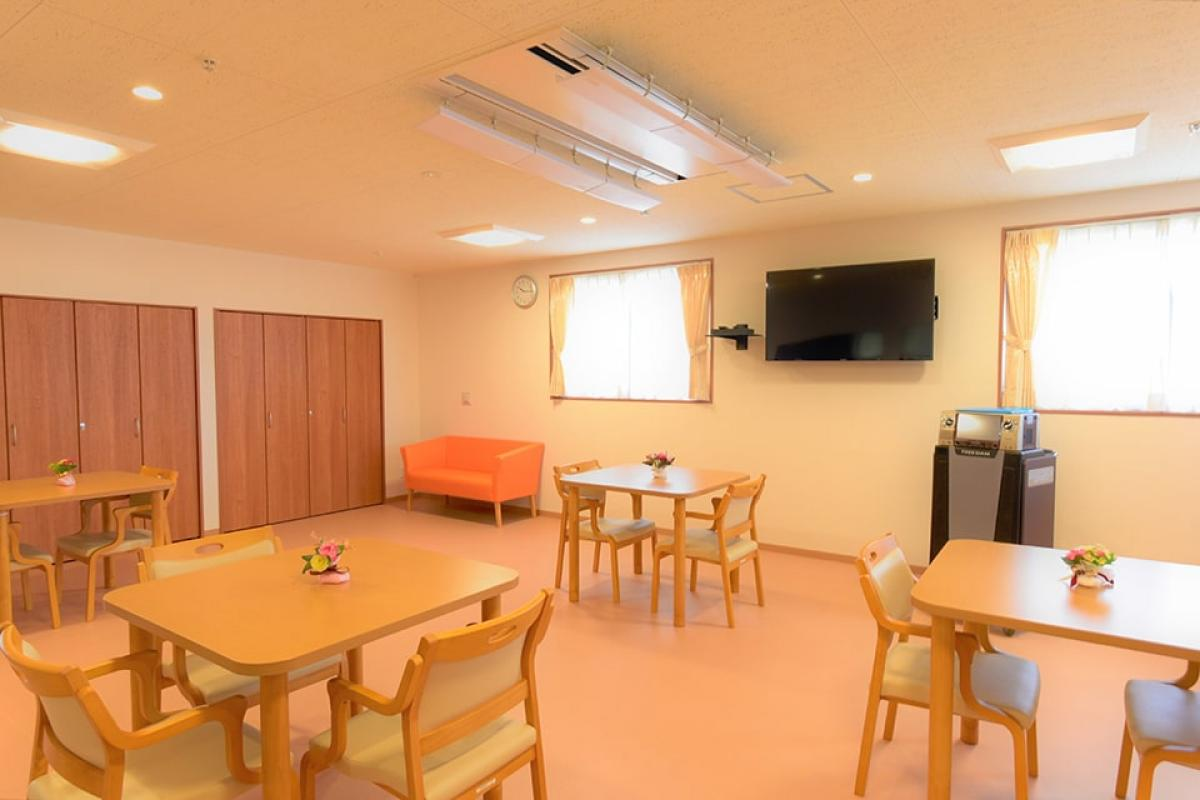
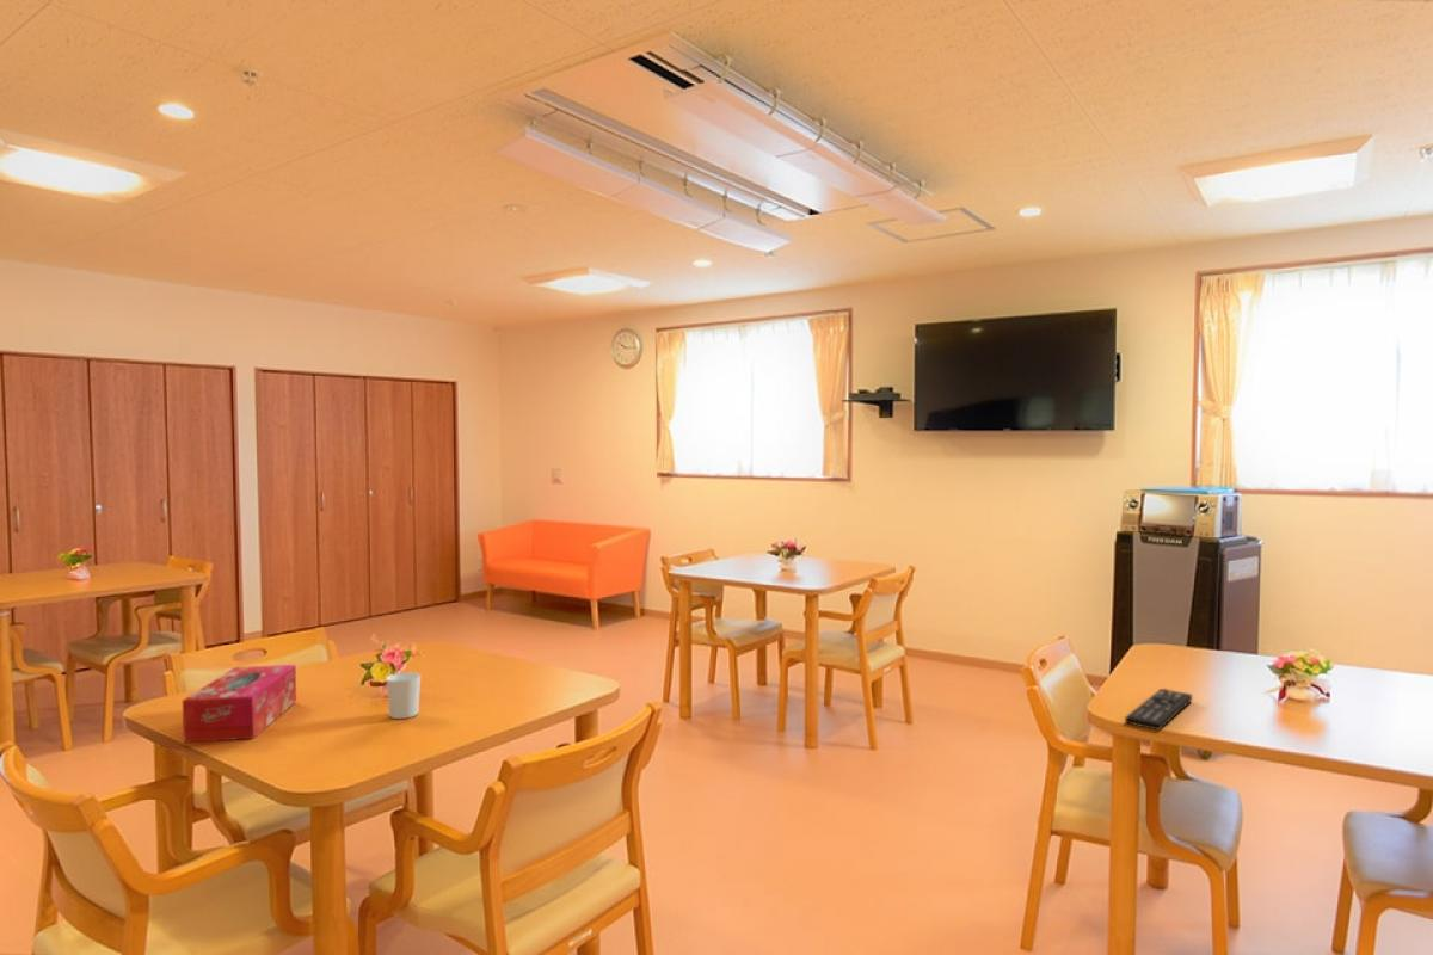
+ tissue box [182,664,297,744]
+ remote control [1124,688,1193,732]
+ cup [385,671,422,720]
